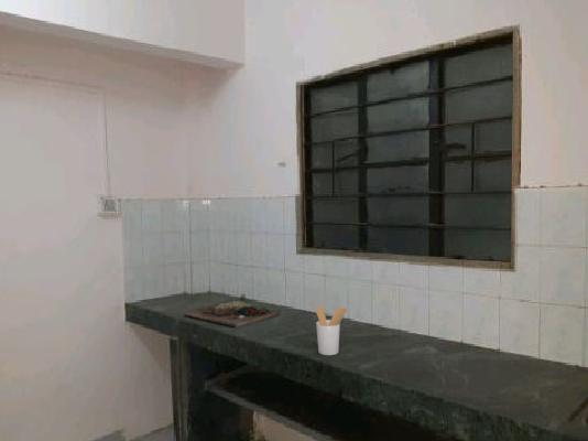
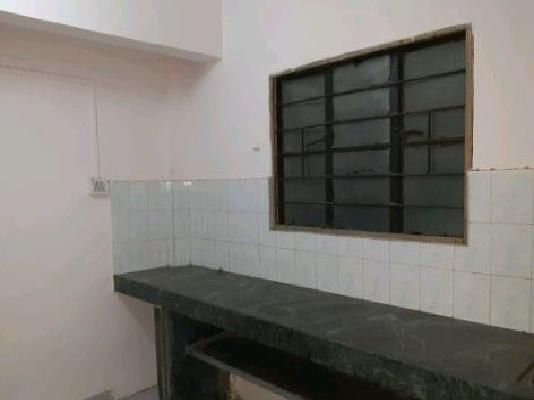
- utensil holder [315,305,349,356]
- cutting board [183,300,281,329]
